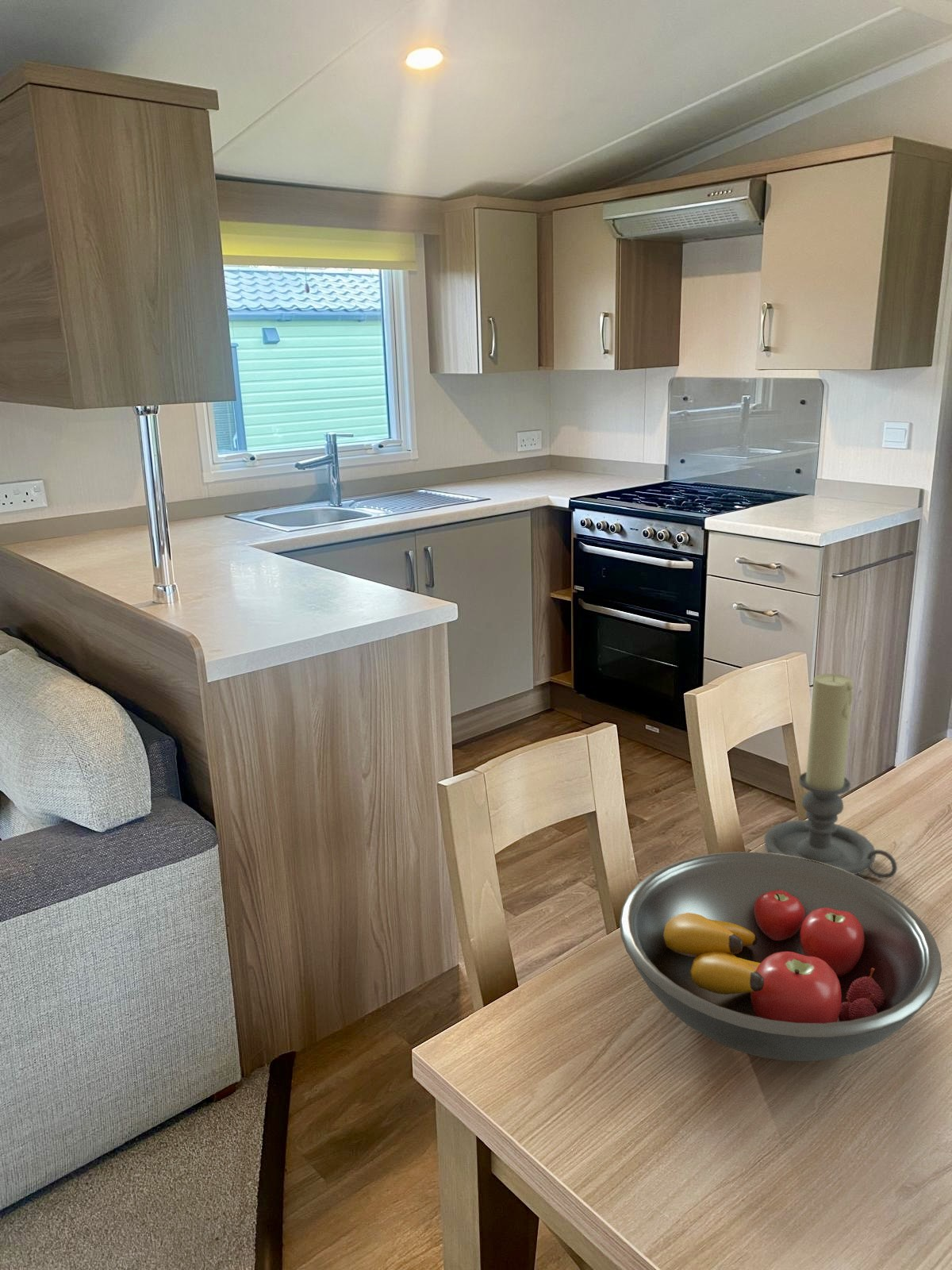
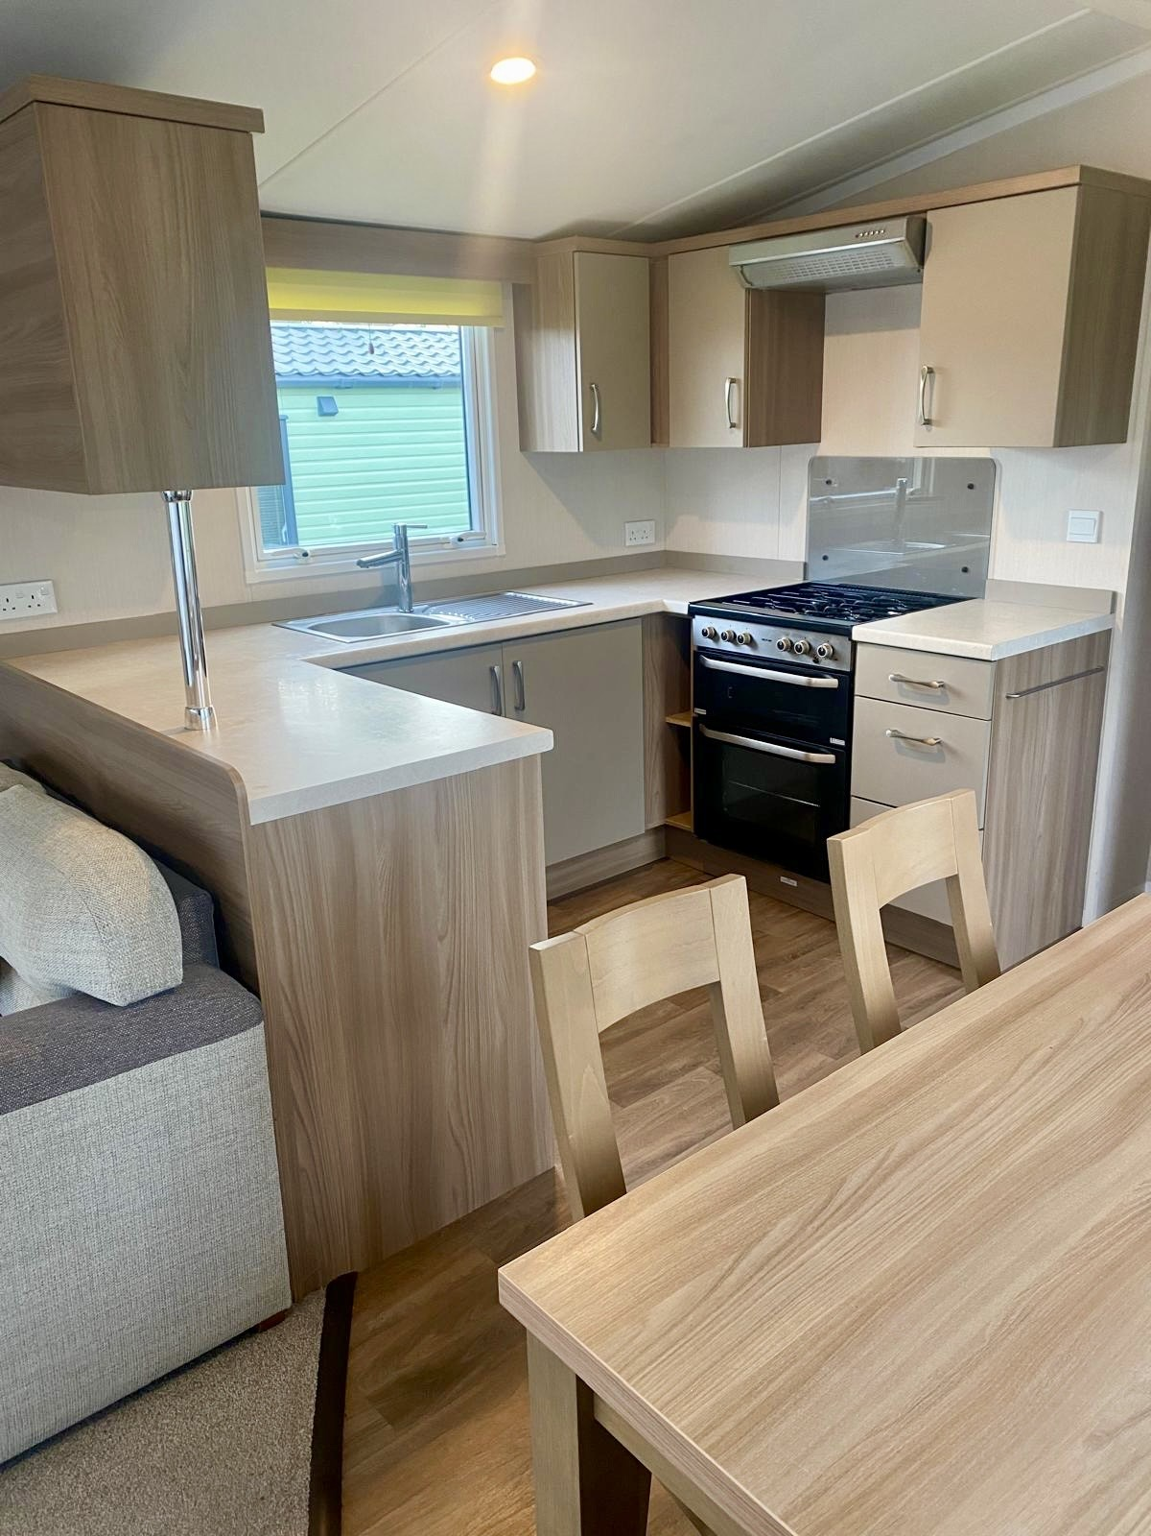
- candle holder [764,673,898,879]
- fruit bowl [619,852,942,1062]
